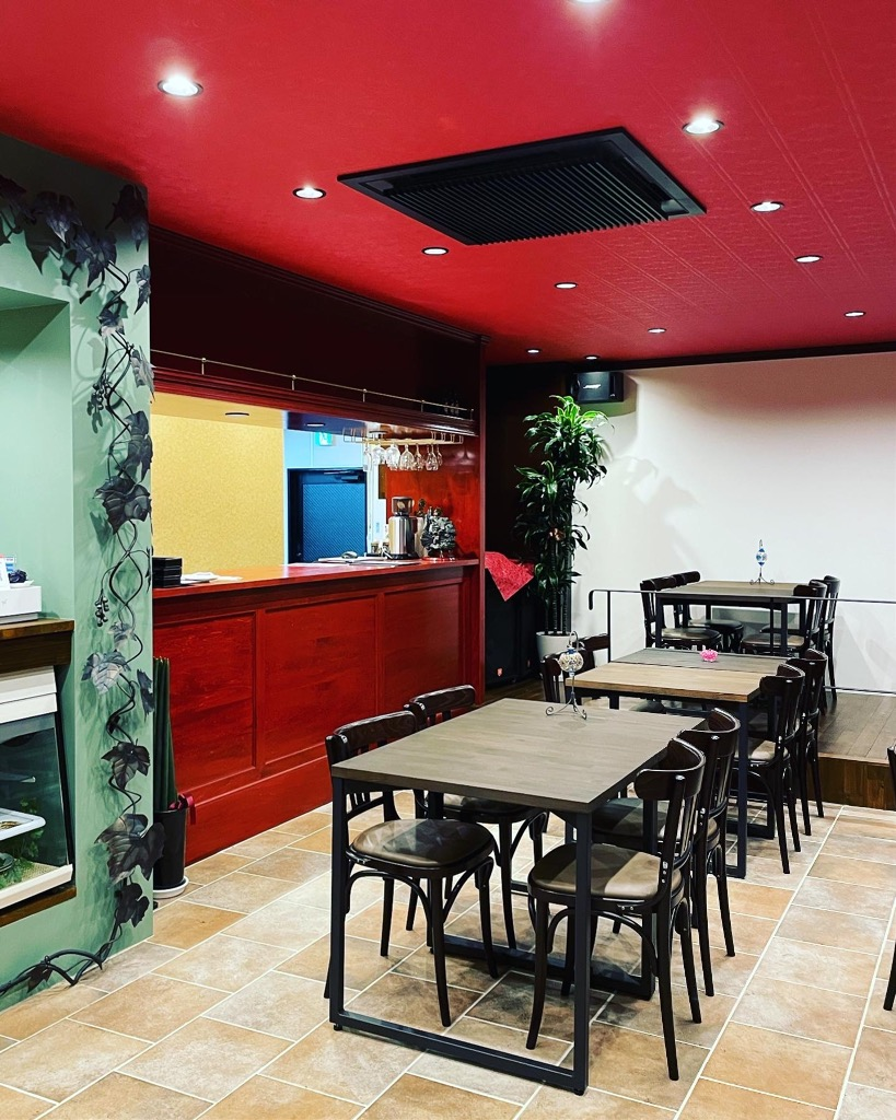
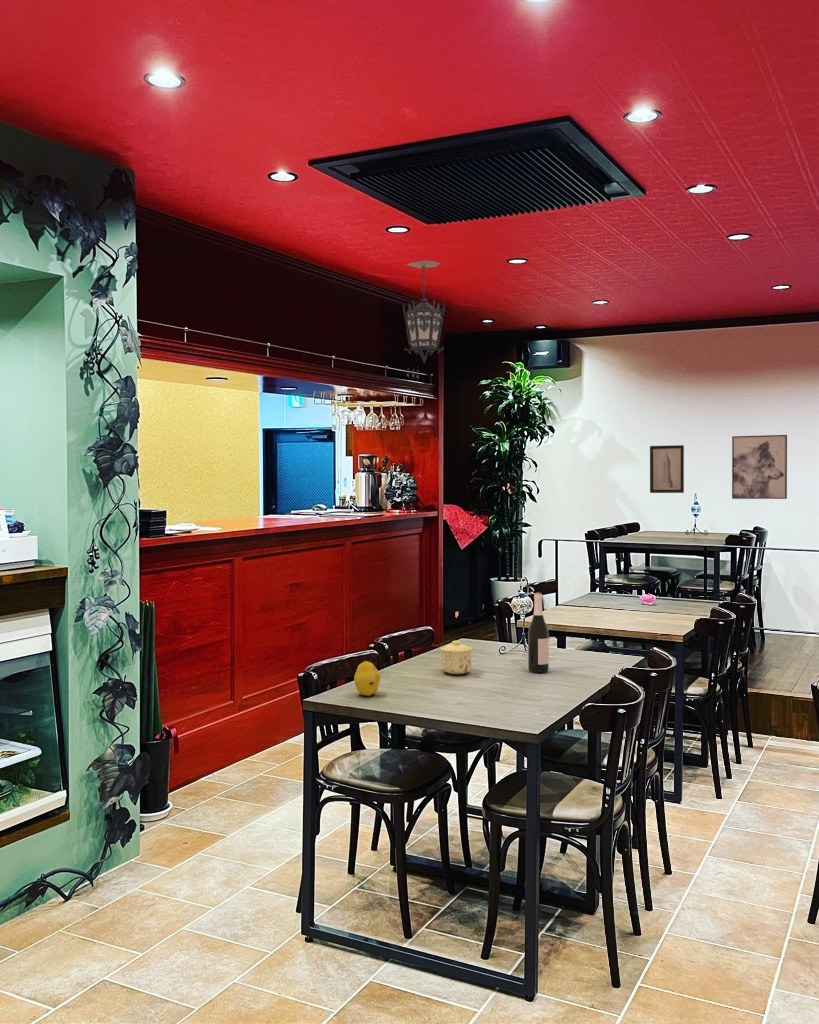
+ fruit [353,660,381,697]
+ hanging lantern [402,260,446,364]
+ sugar bowl [440,640,473,675]
+ wall art [649,444,685,494]
+ wine bottle [527,592,550,674]
+ wall art [731,434,788,500]
